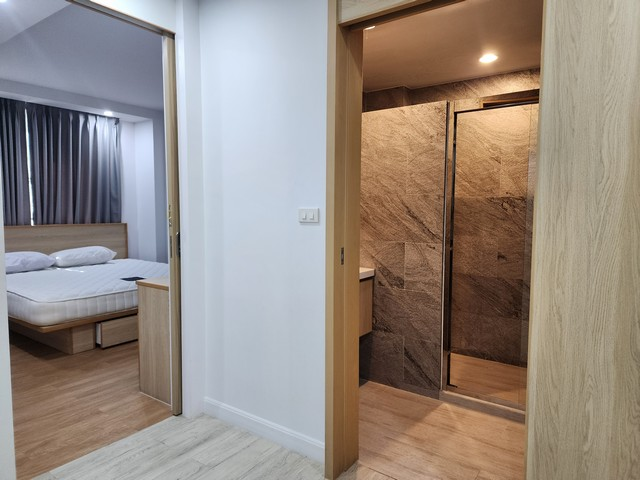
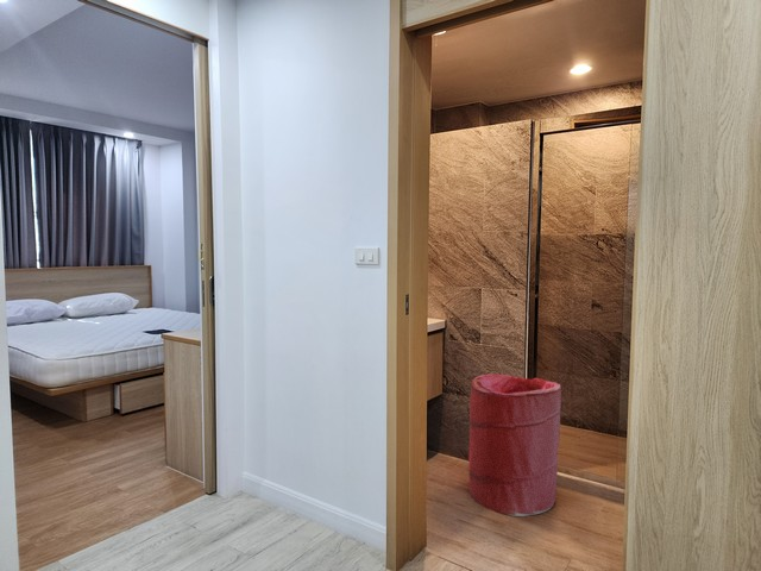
+ laundry hamper [467,372,562,517]
